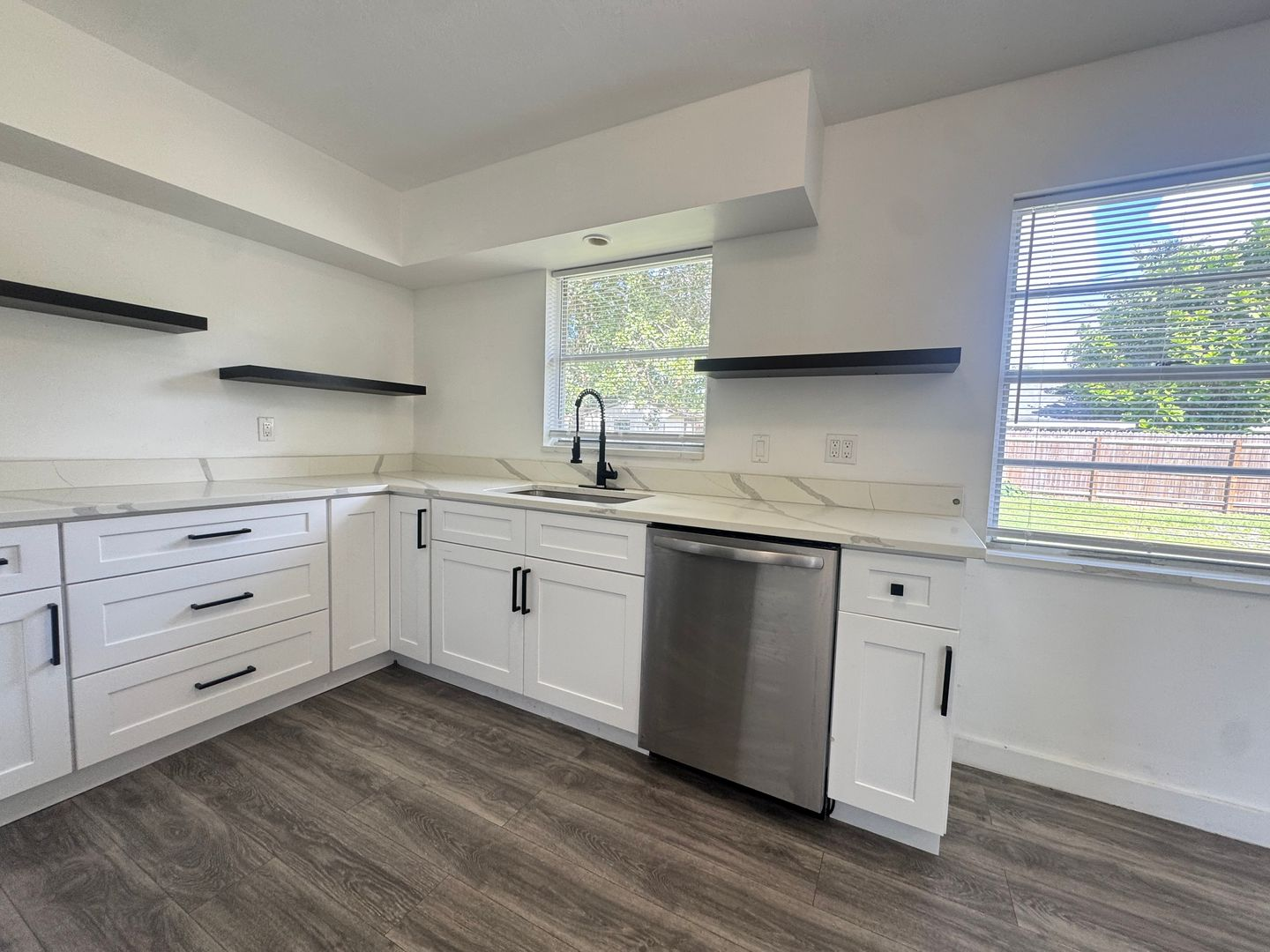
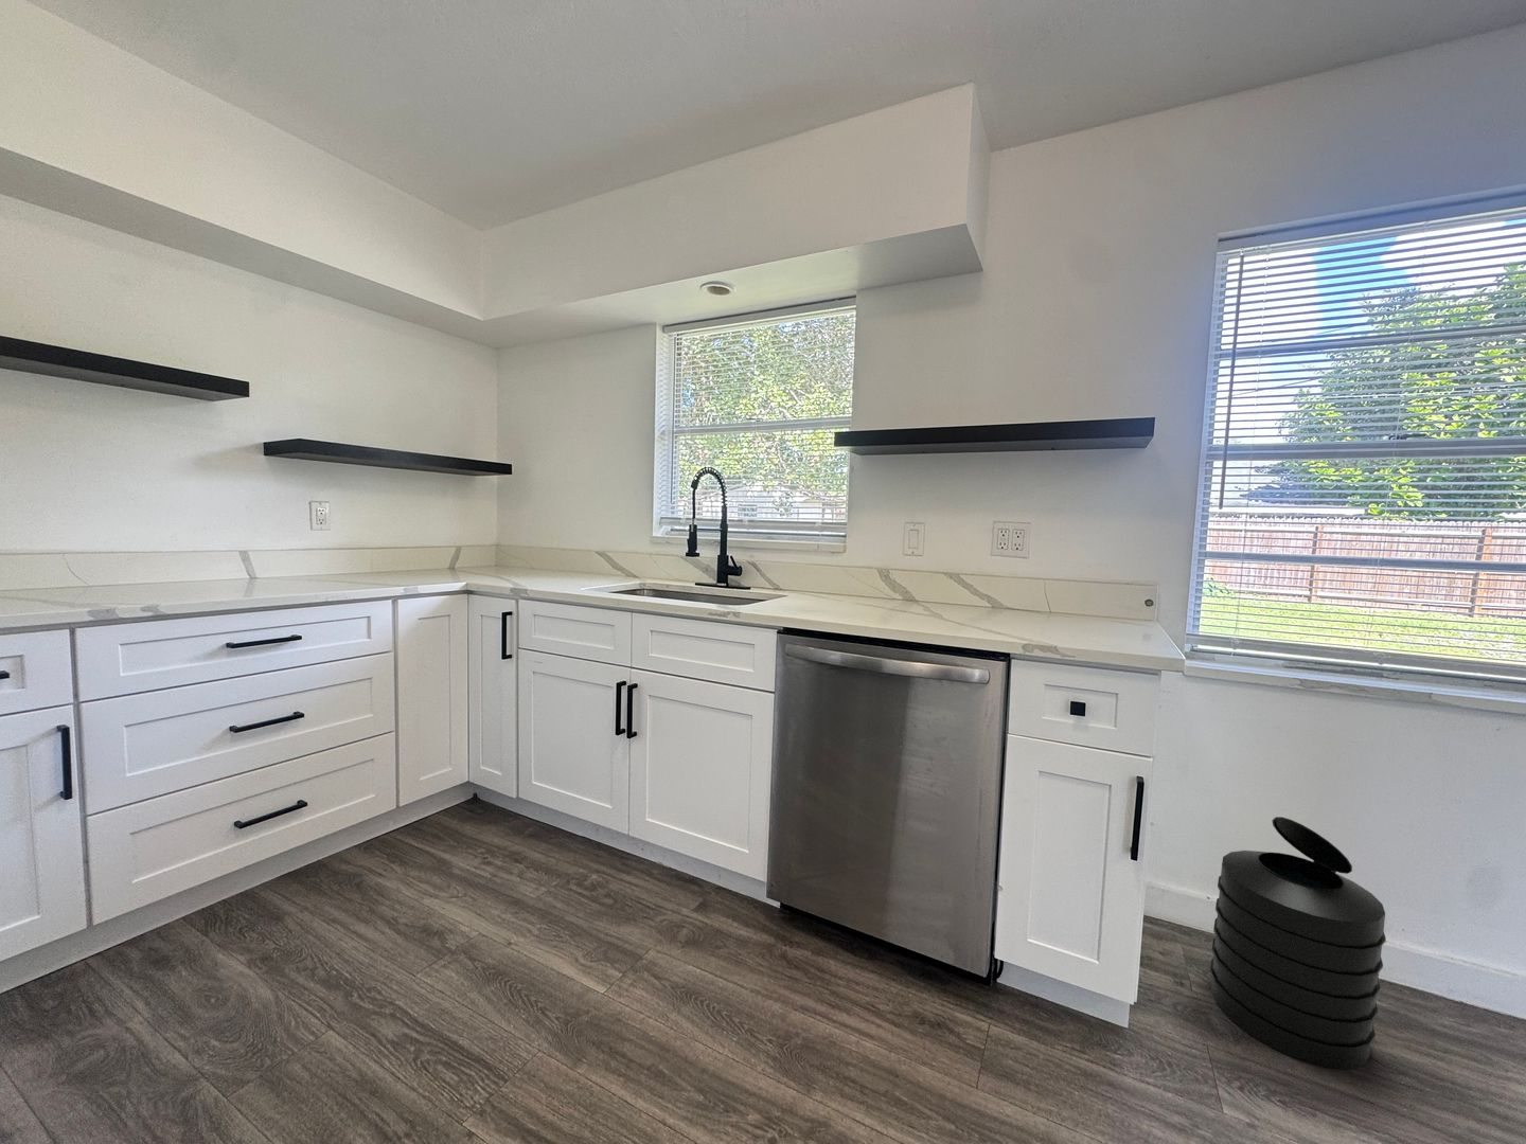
+ trash can [1209,816,1387,1071]
